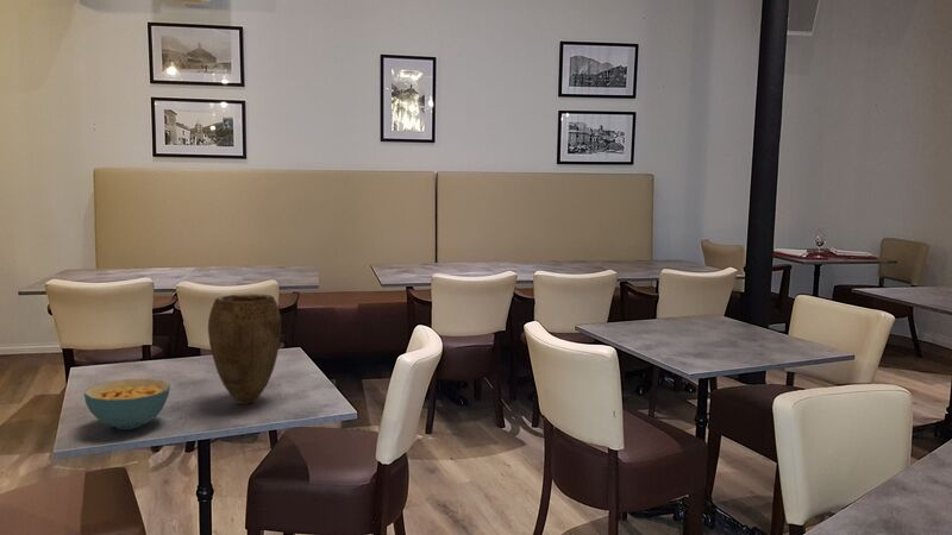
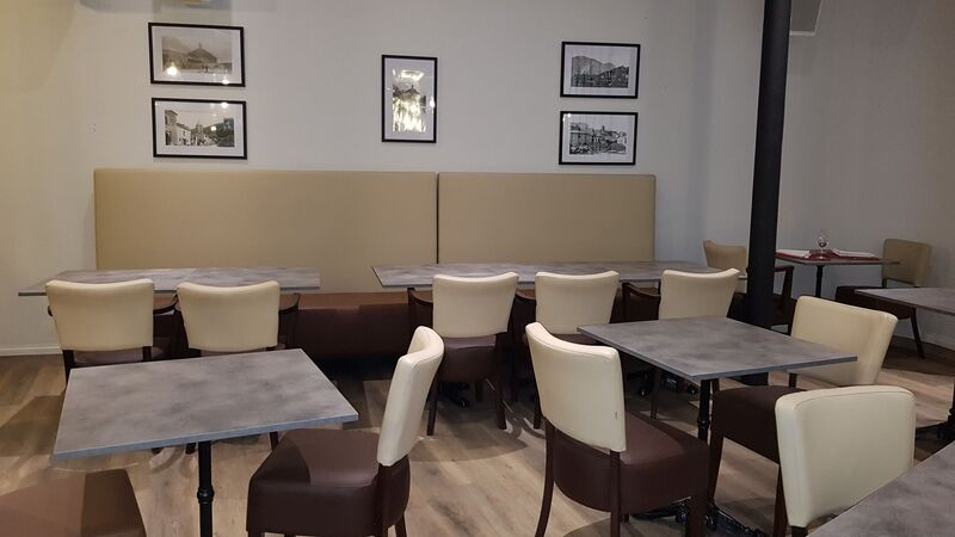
- vase [207,292,282,405]
- cereal bowl [83,378,171,430]
